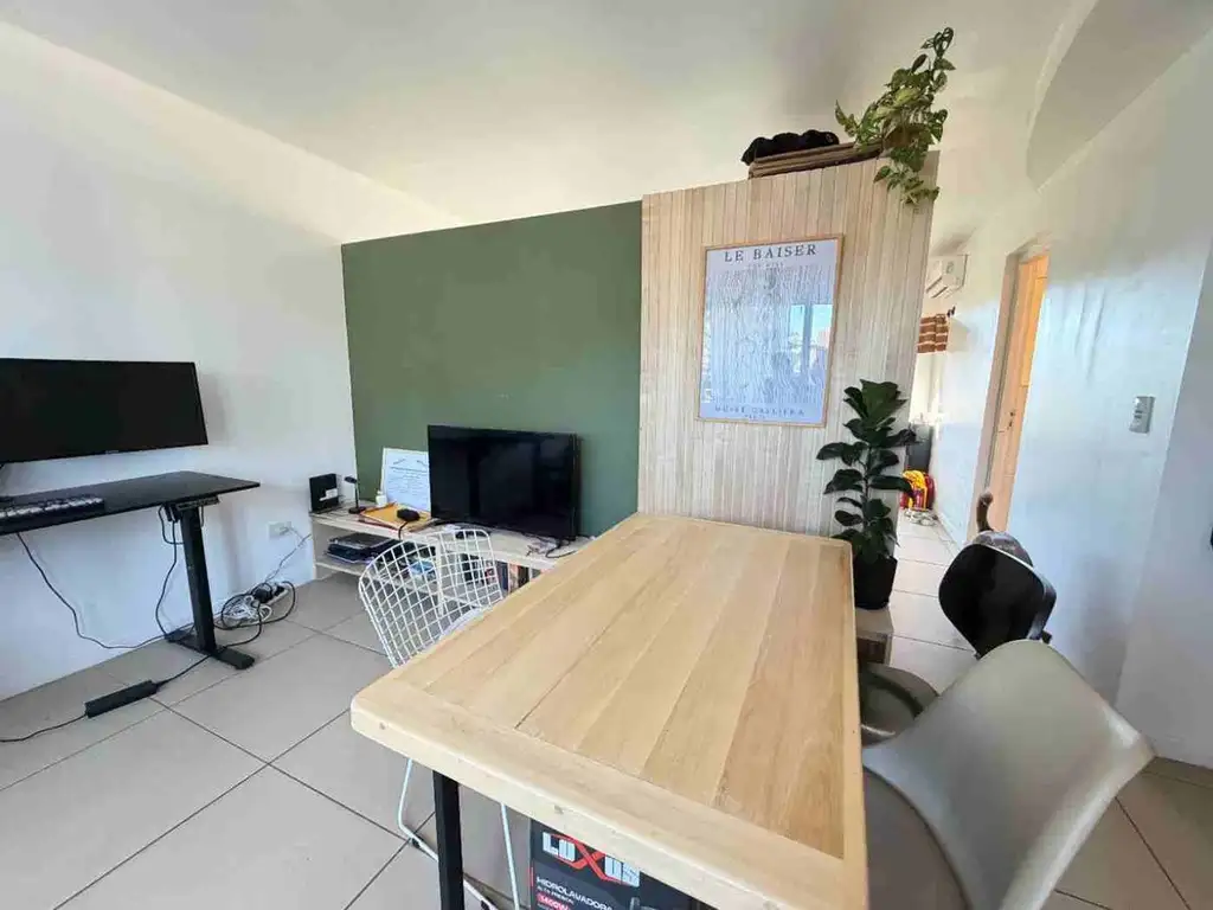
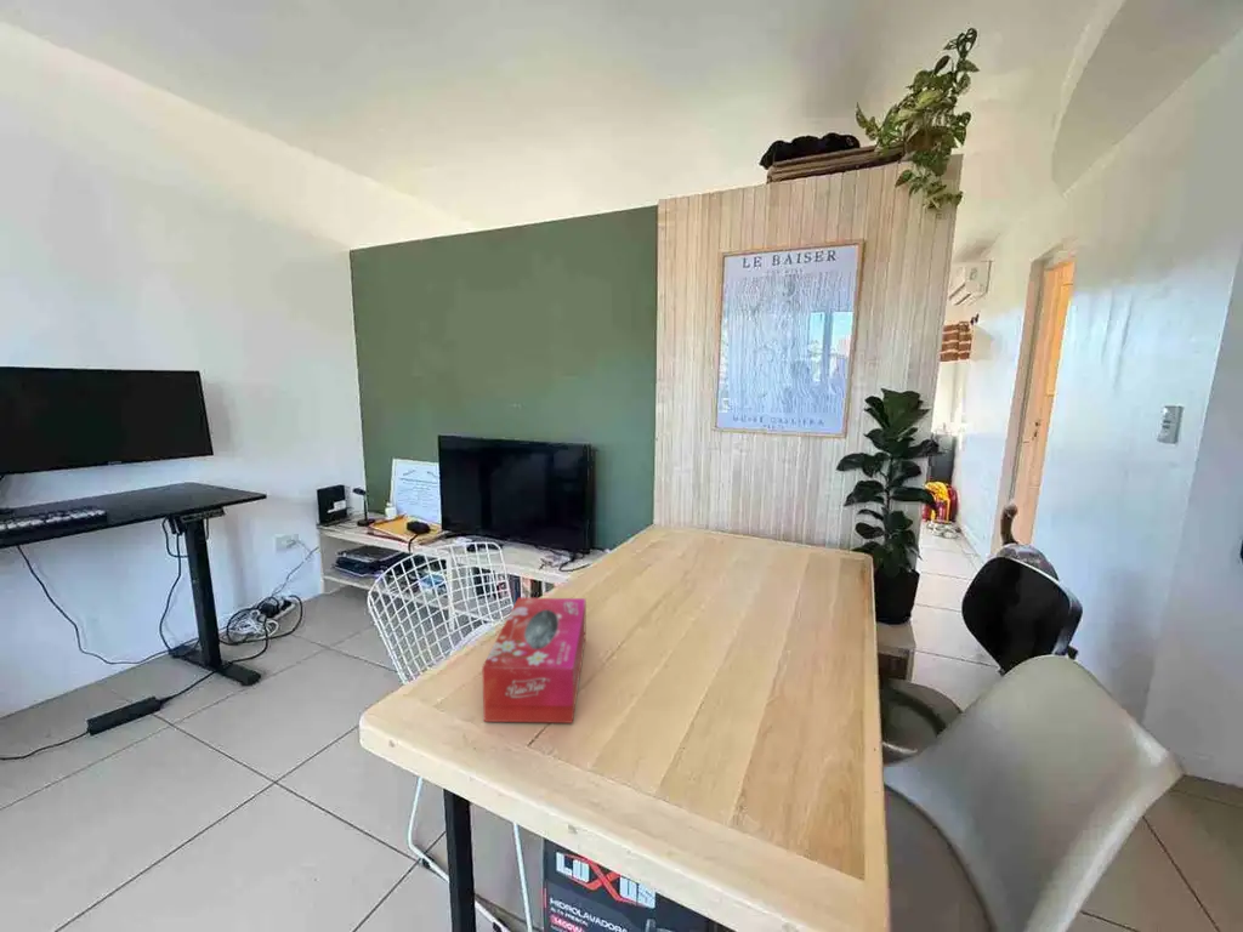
+ tissue box [481,596,588,724]
